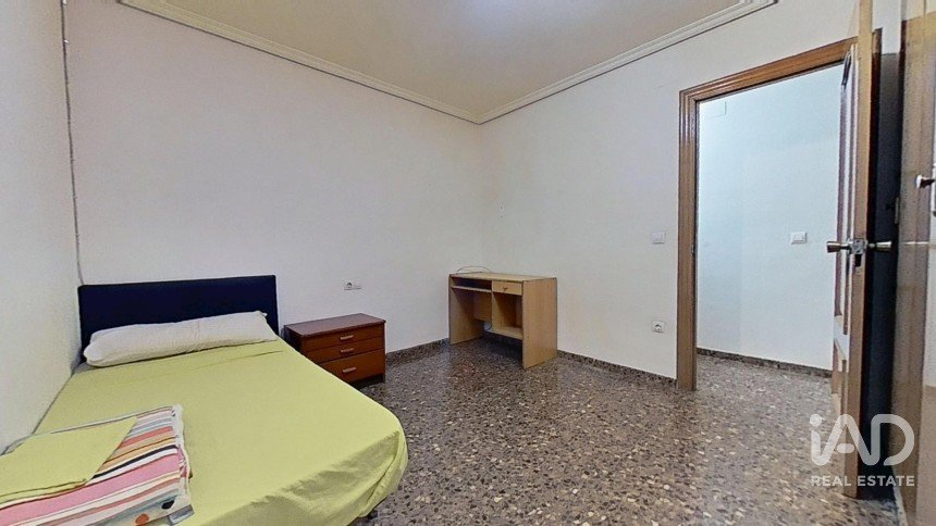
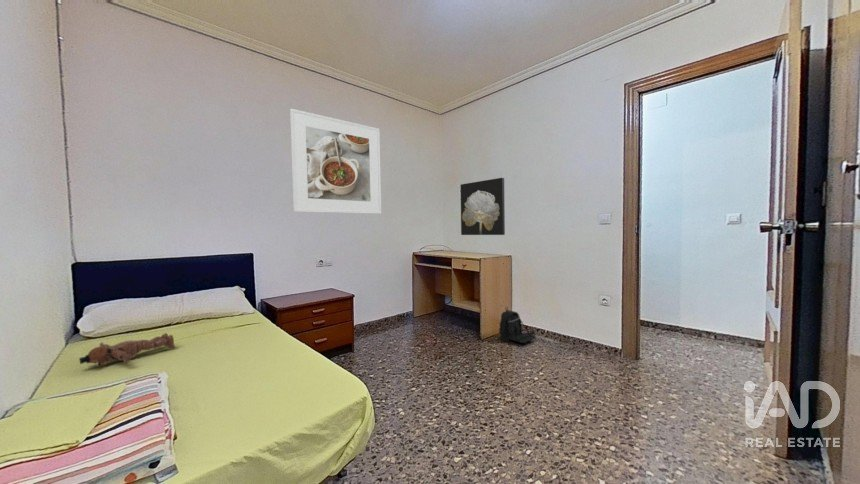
+ backpack [498,306,537,344]
+ wall art [460,177,506,236]
+ teddy bear [78,332,176,367]
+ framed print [289,108,382,215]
